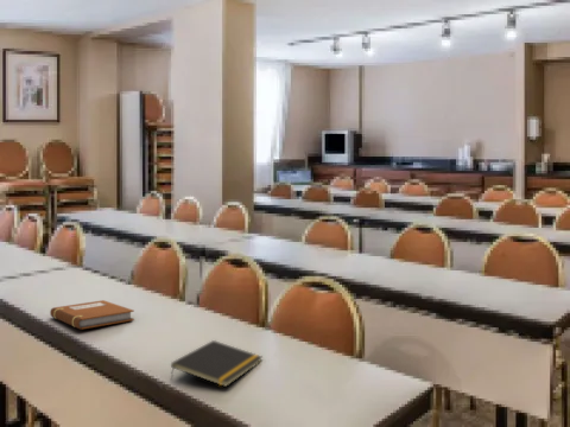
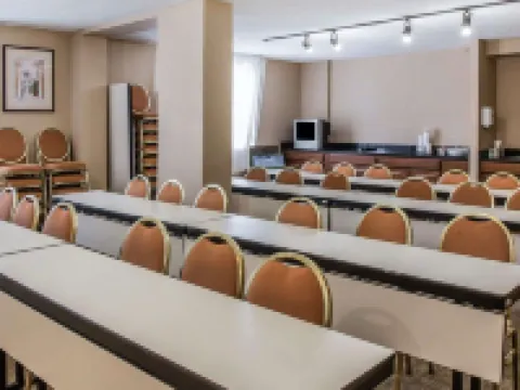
- notebook [49,299,135,330]
- notepad [170,339,264,388]
